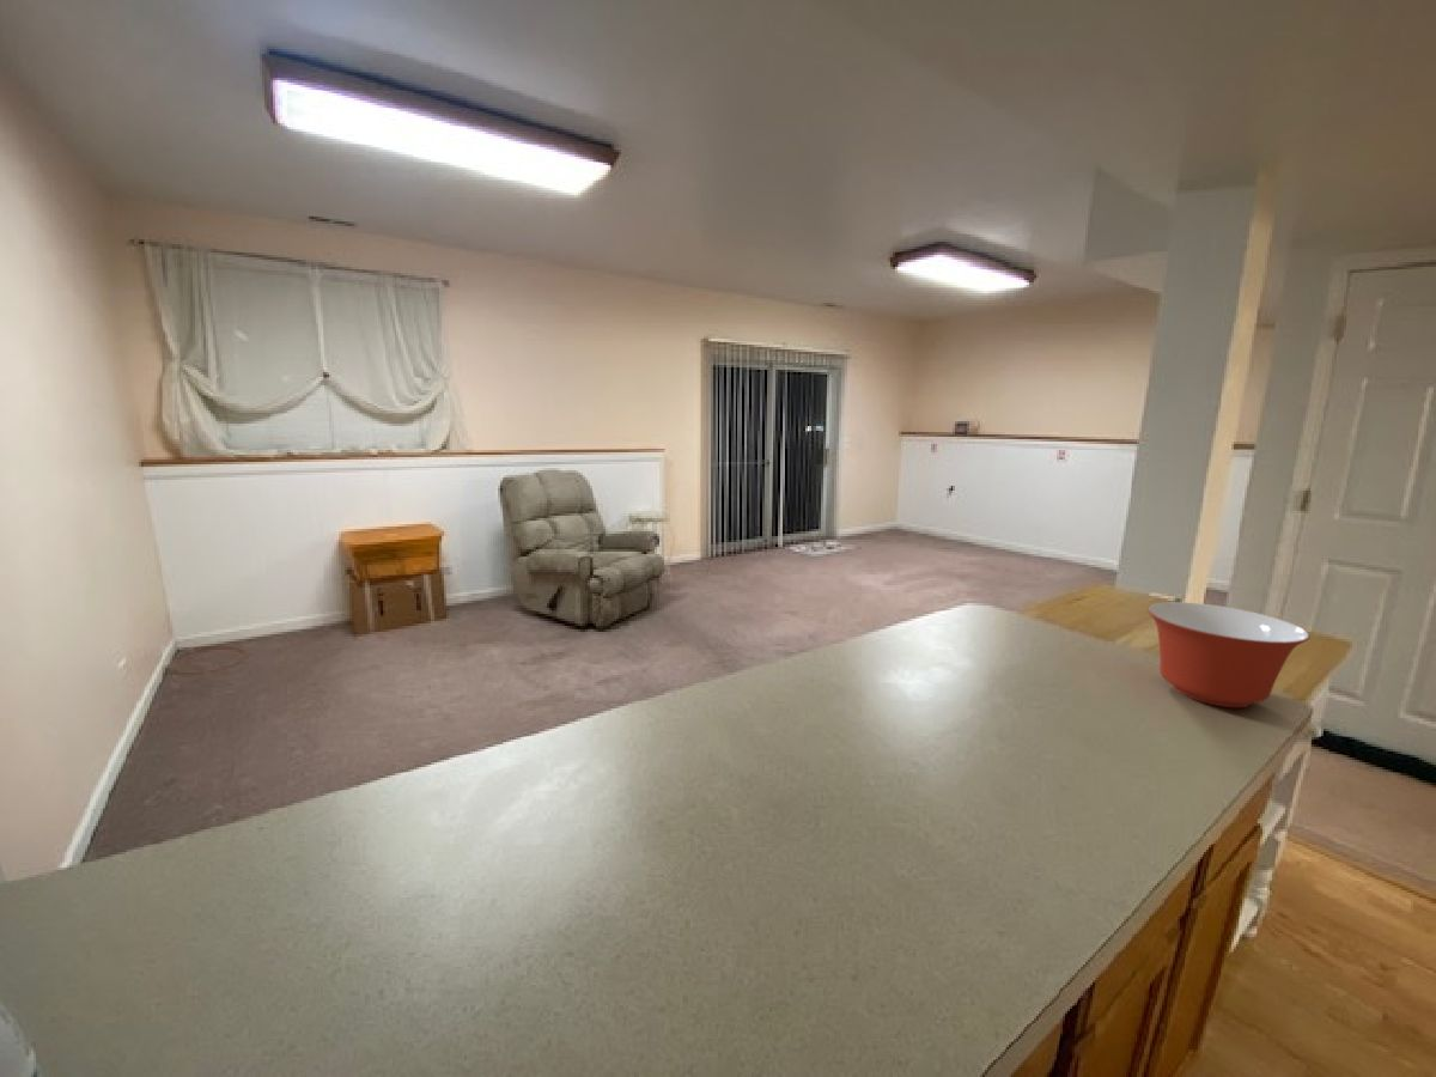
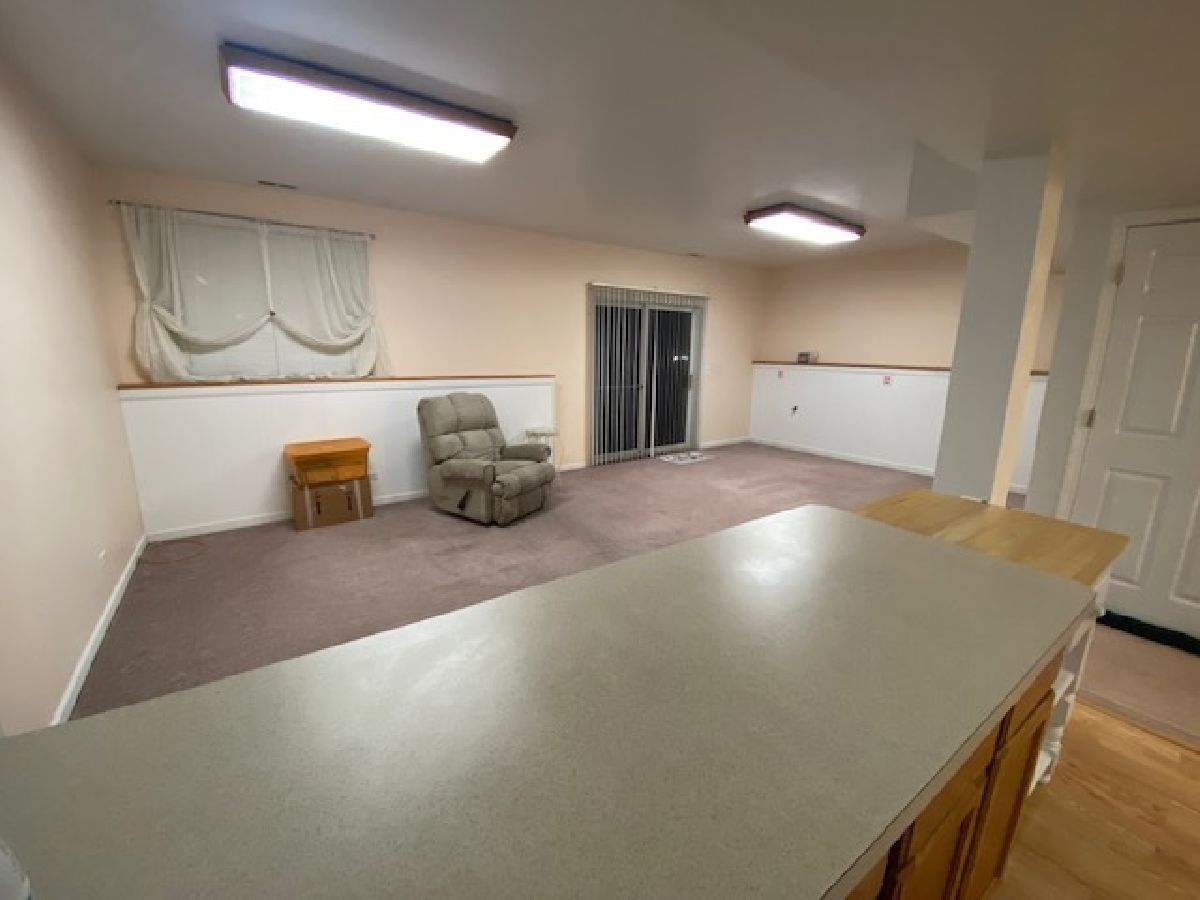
- mixing bowl [1146,601,1312,708]
